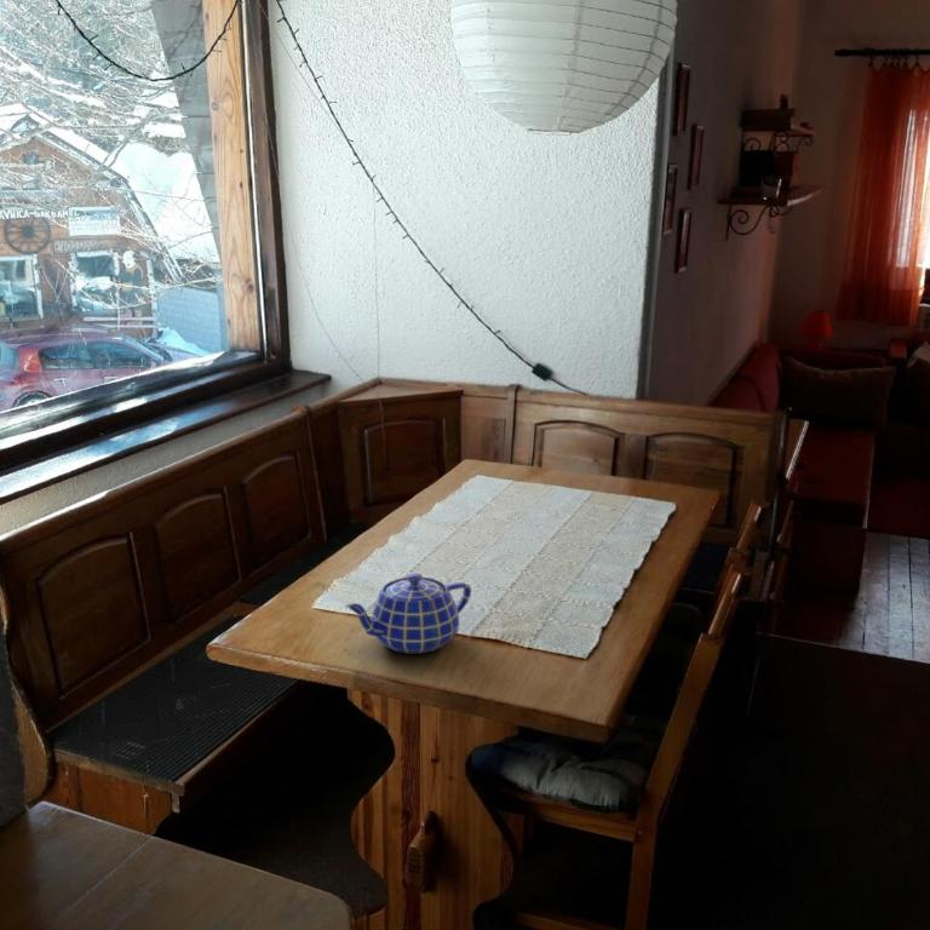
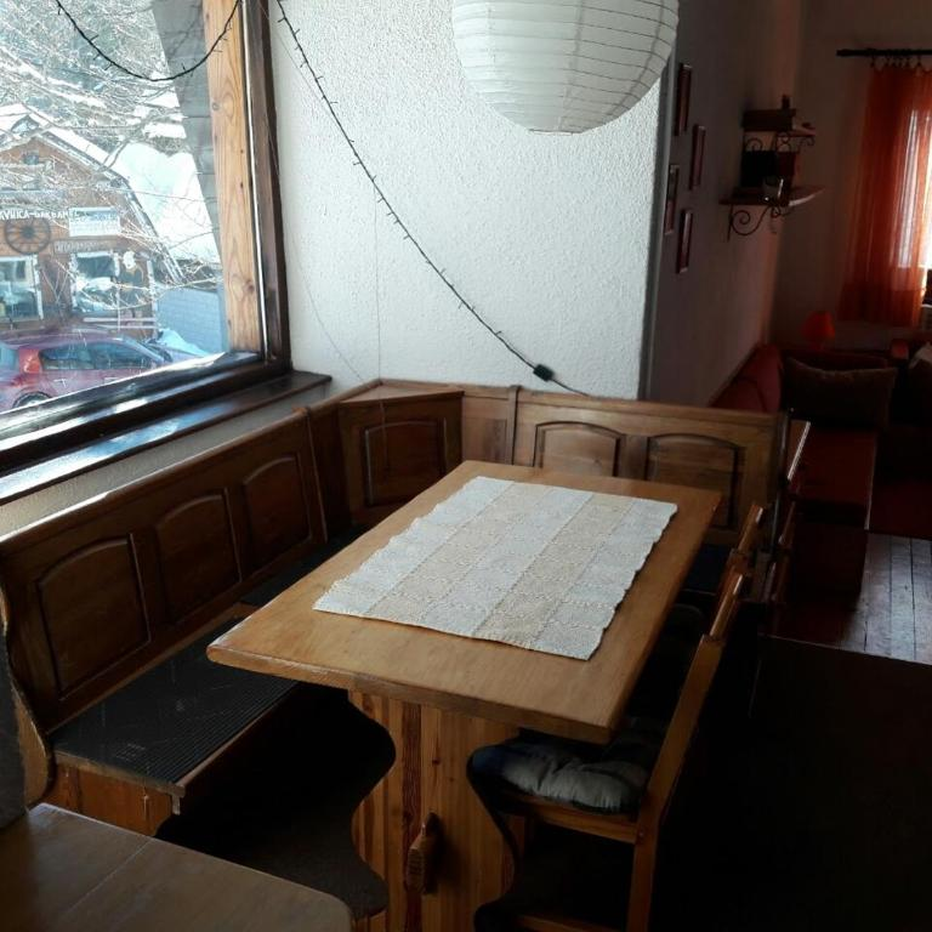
- teapot [345,572,472,654]
